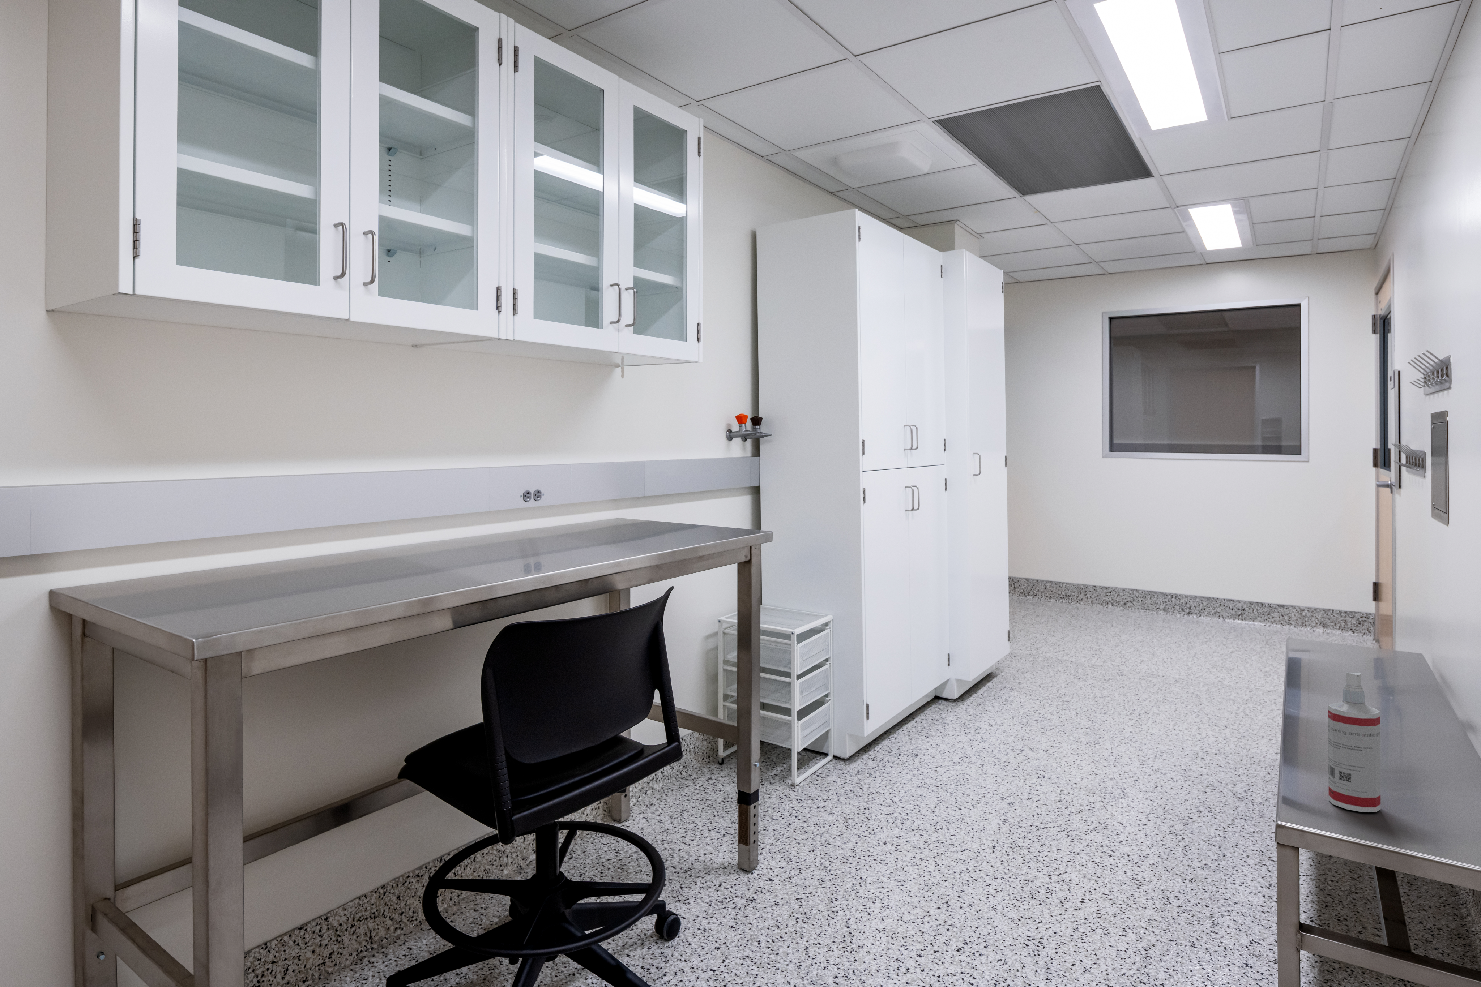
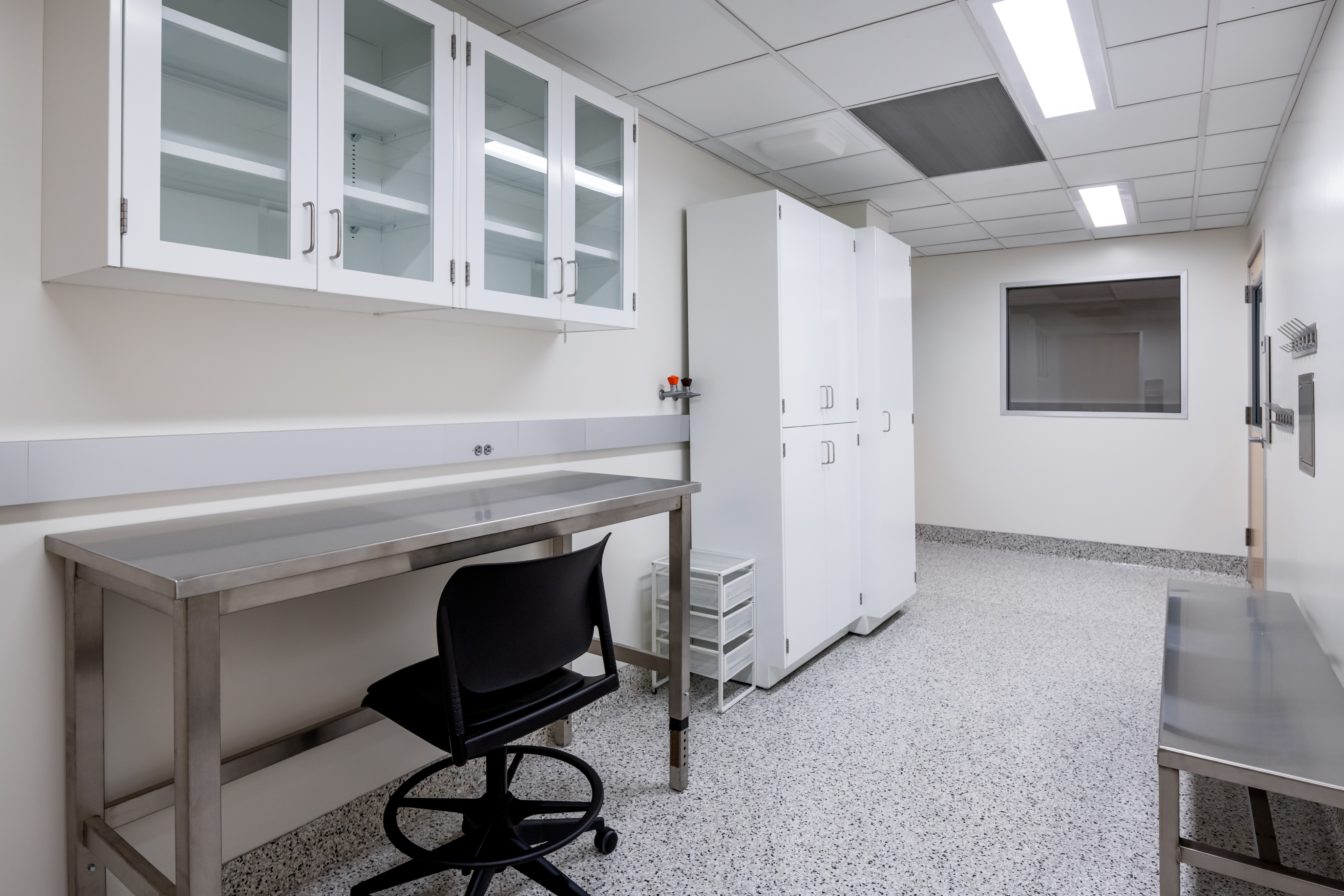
- spray bottle [1328,672,1381,813]
